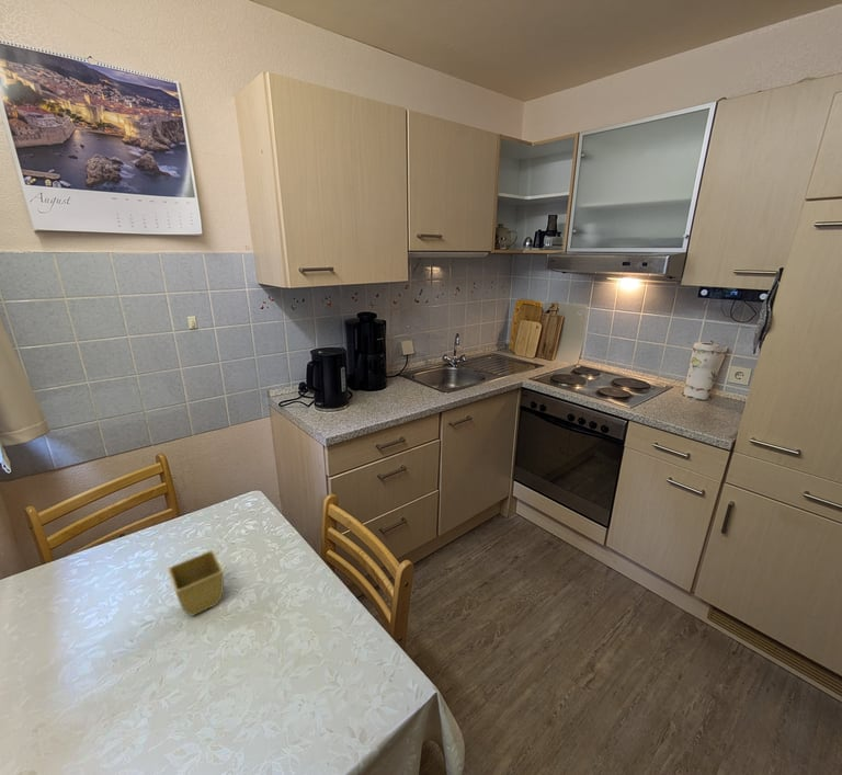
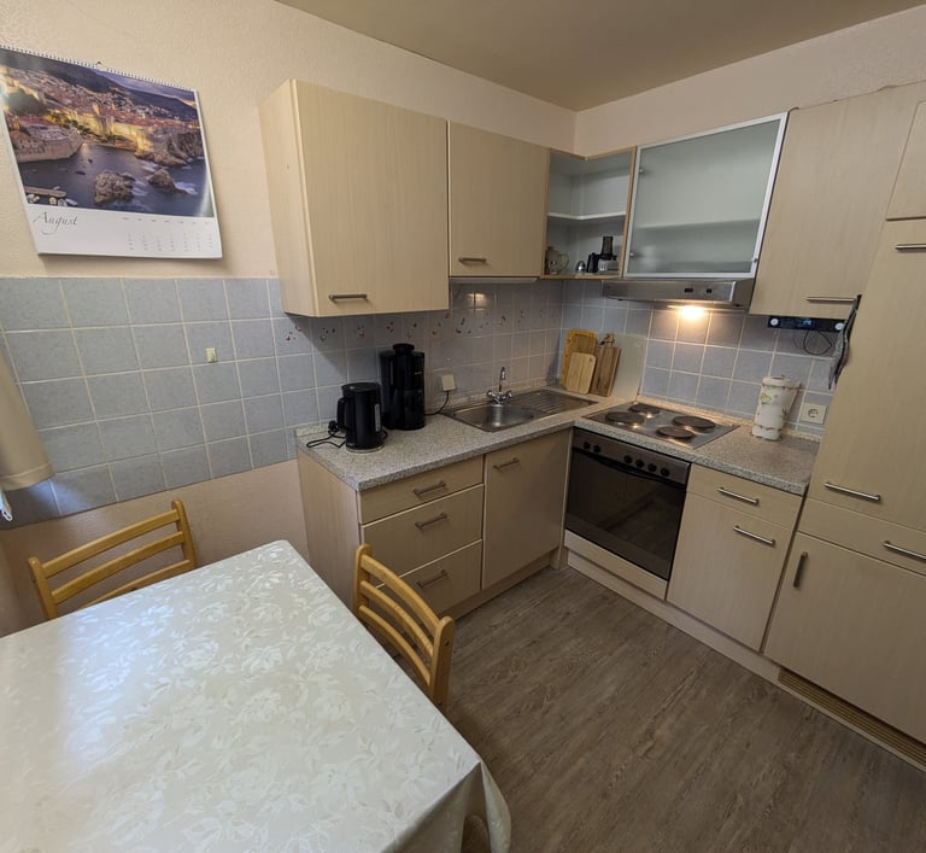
- flower pot [167,549,225,617]
